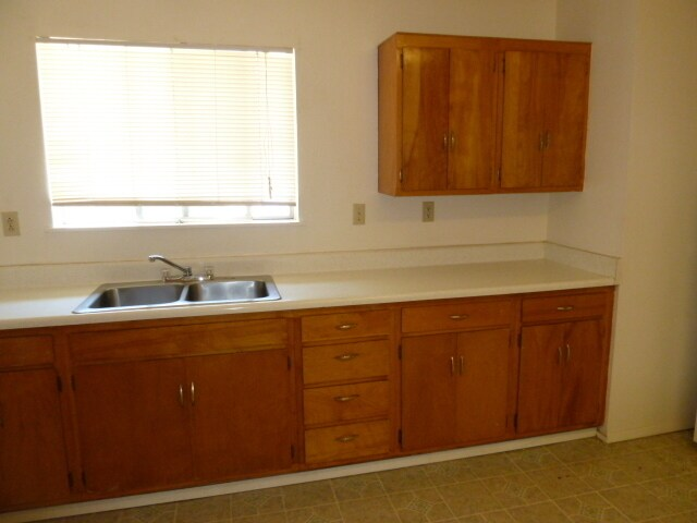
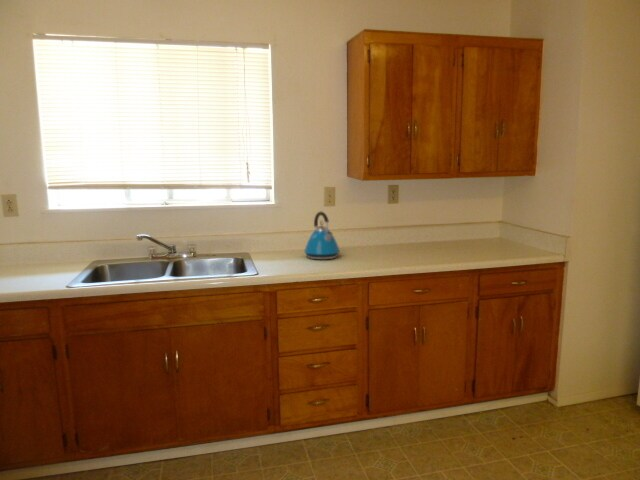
+ kettle [303,211,341,260]
